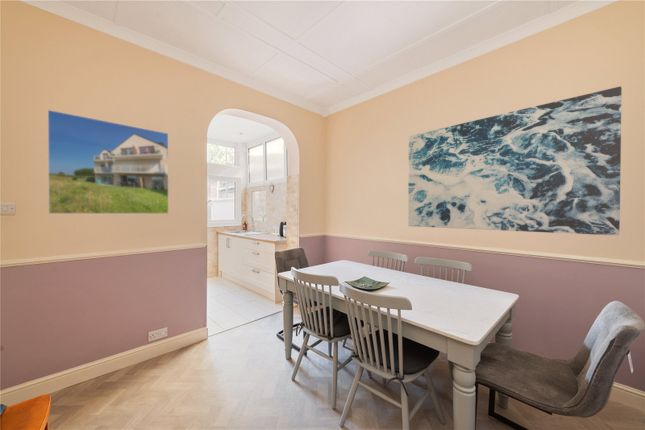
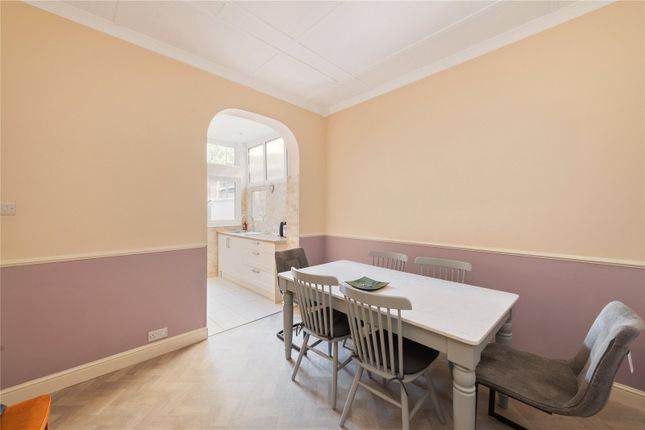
- wall art [407,86,623,236]
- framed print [47,109,170,215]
